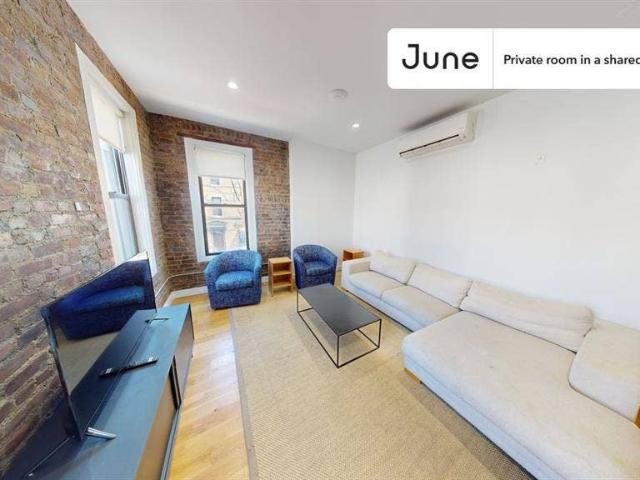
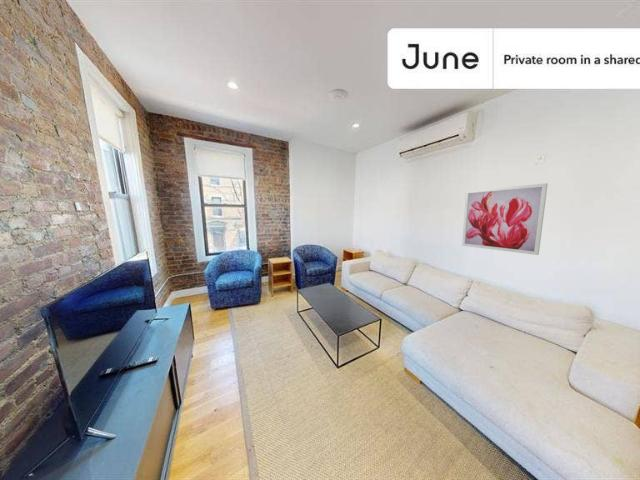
+ wall art [461,182,549,256]
